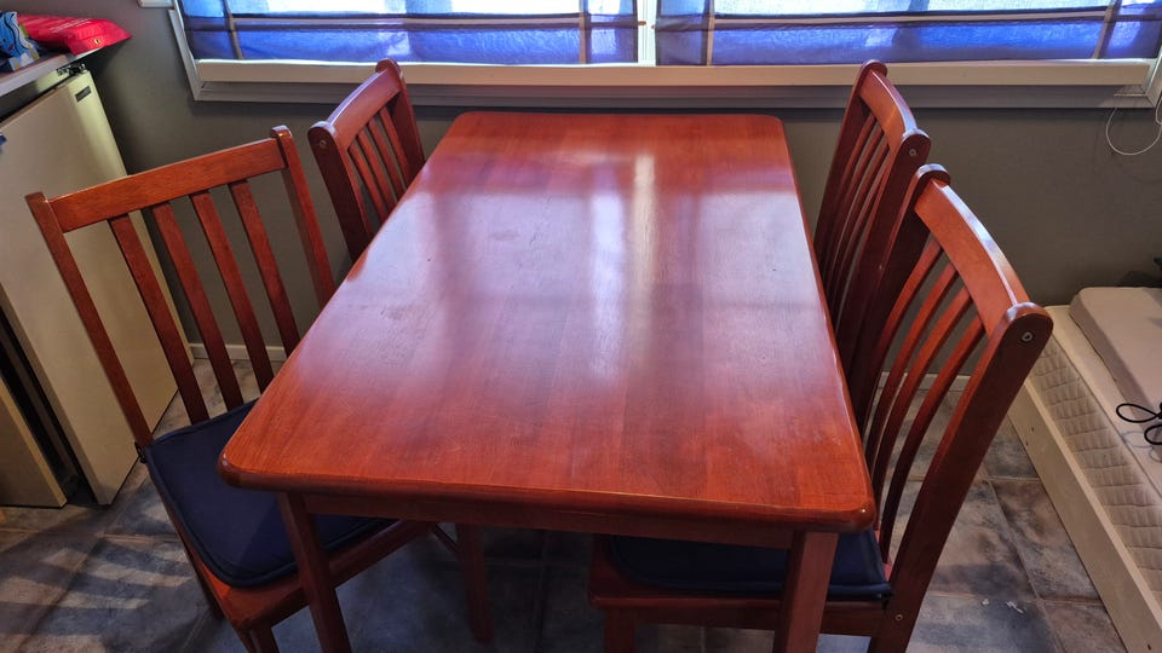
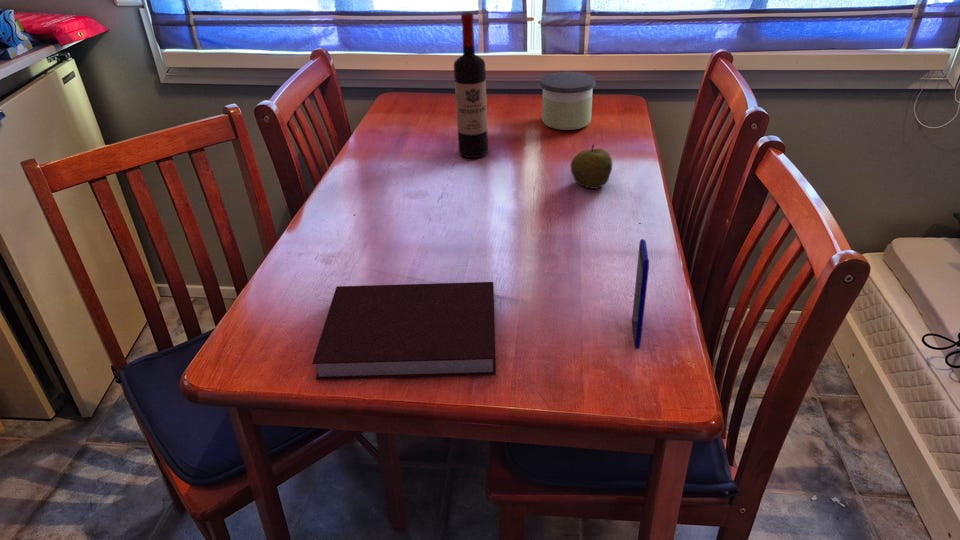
+ smartphone [631,238,650,350]
+ candle [539,71,597,131]
+ notebook [311,281,497,381]
+ wine bottle [453,12,489,159]
+ apple [570,144,613,190]
